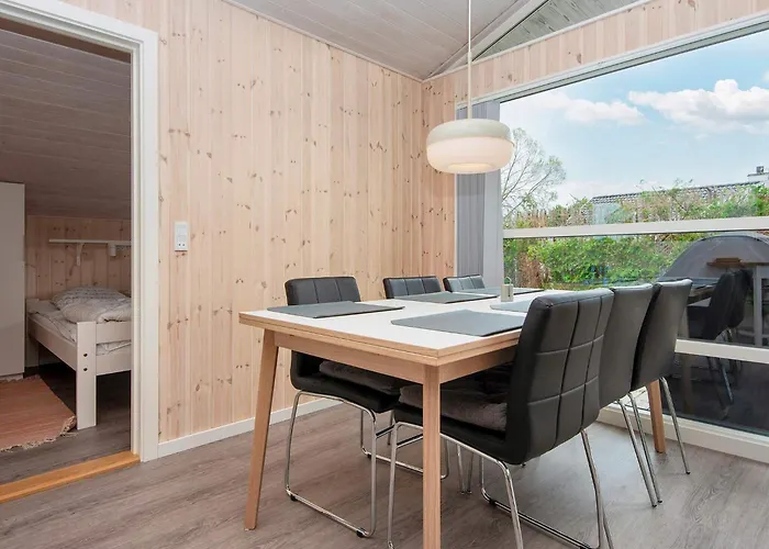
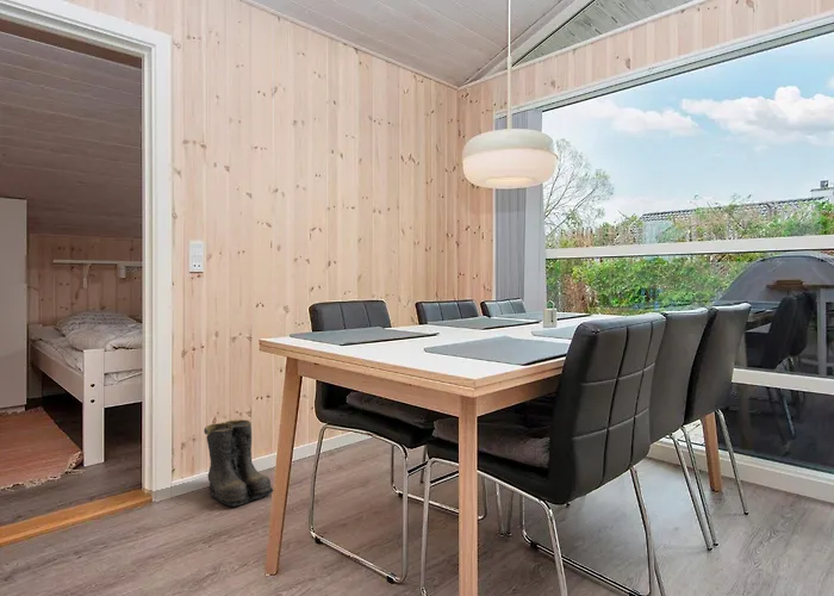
+ boots [203,418,274,508]
